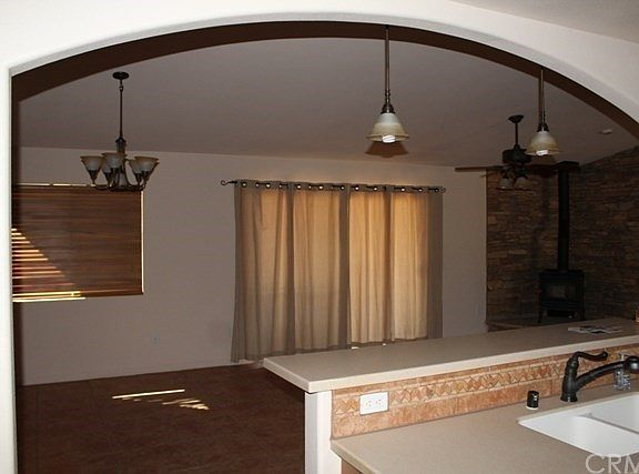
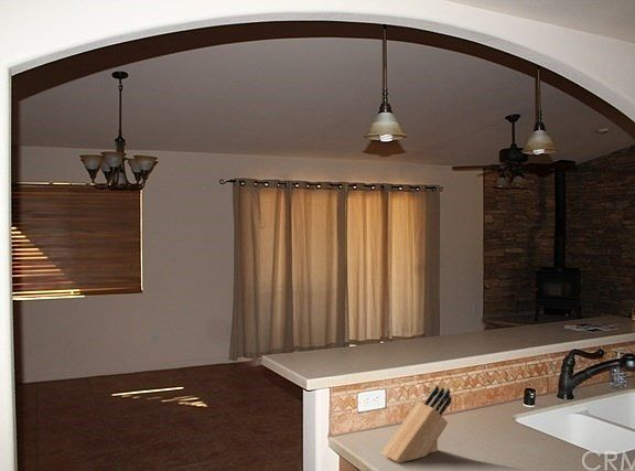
+ knife block [380,384,453,464]
